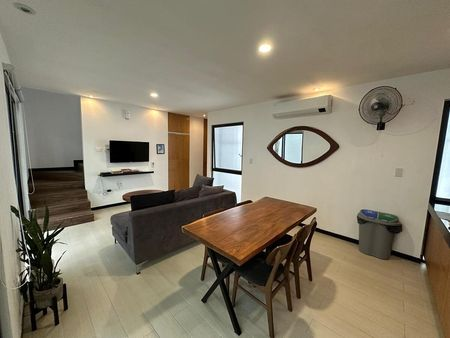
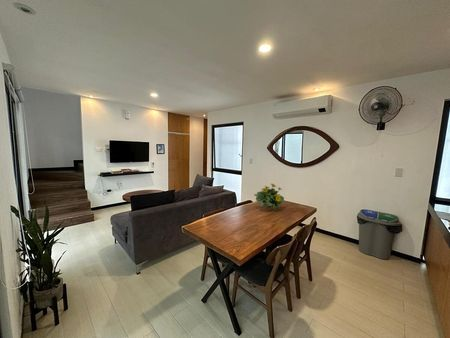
+ flowering plant [253,183,285,210]
